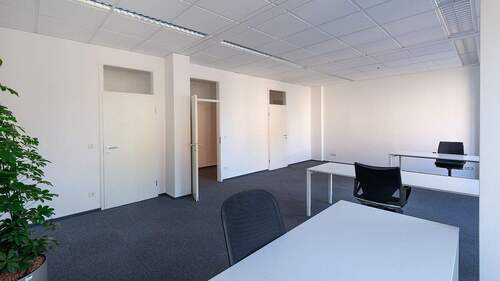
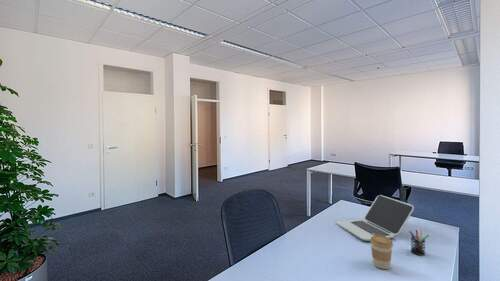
+ coffee cup [369,235,394,270]
+ laptop [336,194,415,242]
+ pen holder [408,228,430,256]
